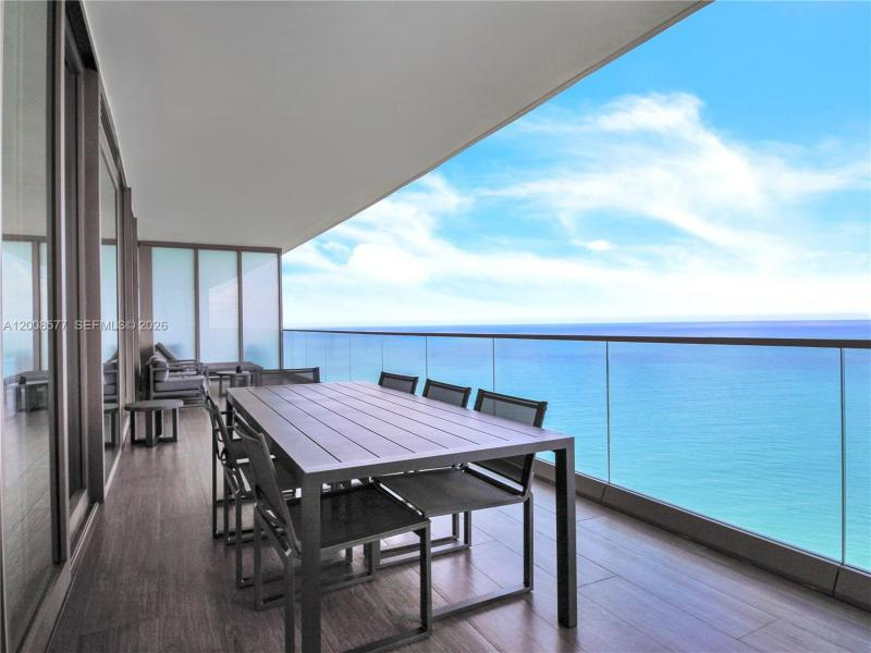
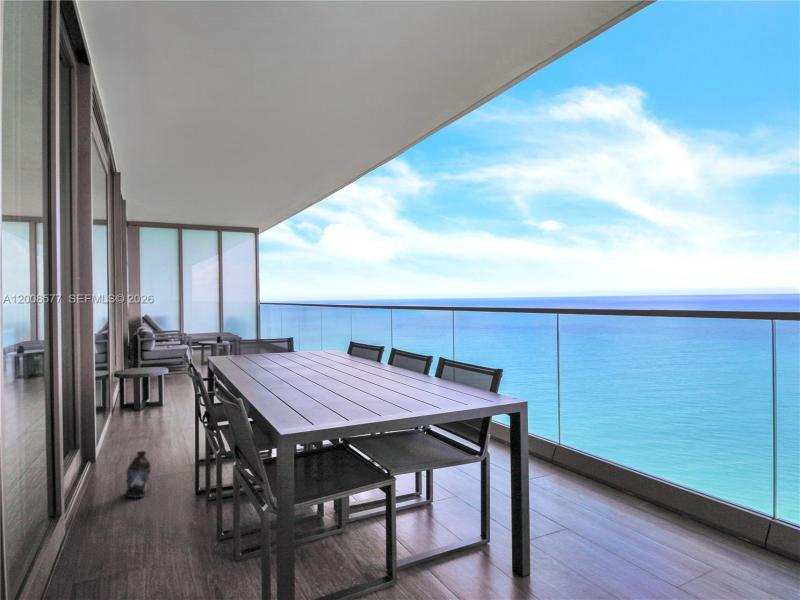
+ lantern [123,450,152,500]
